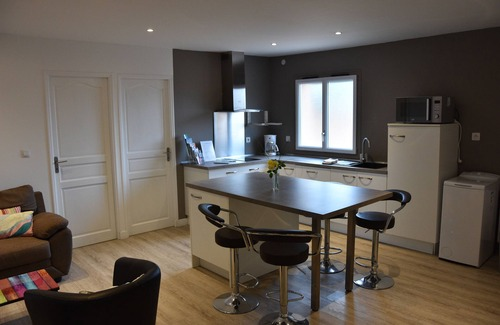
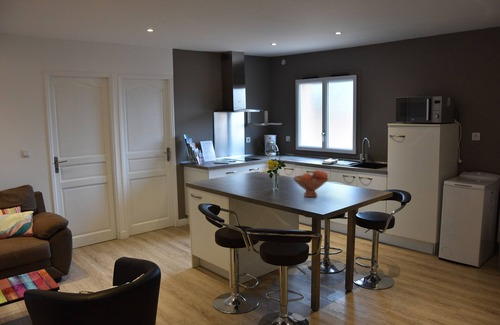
+ fruit bowl [292,169,329,198]
